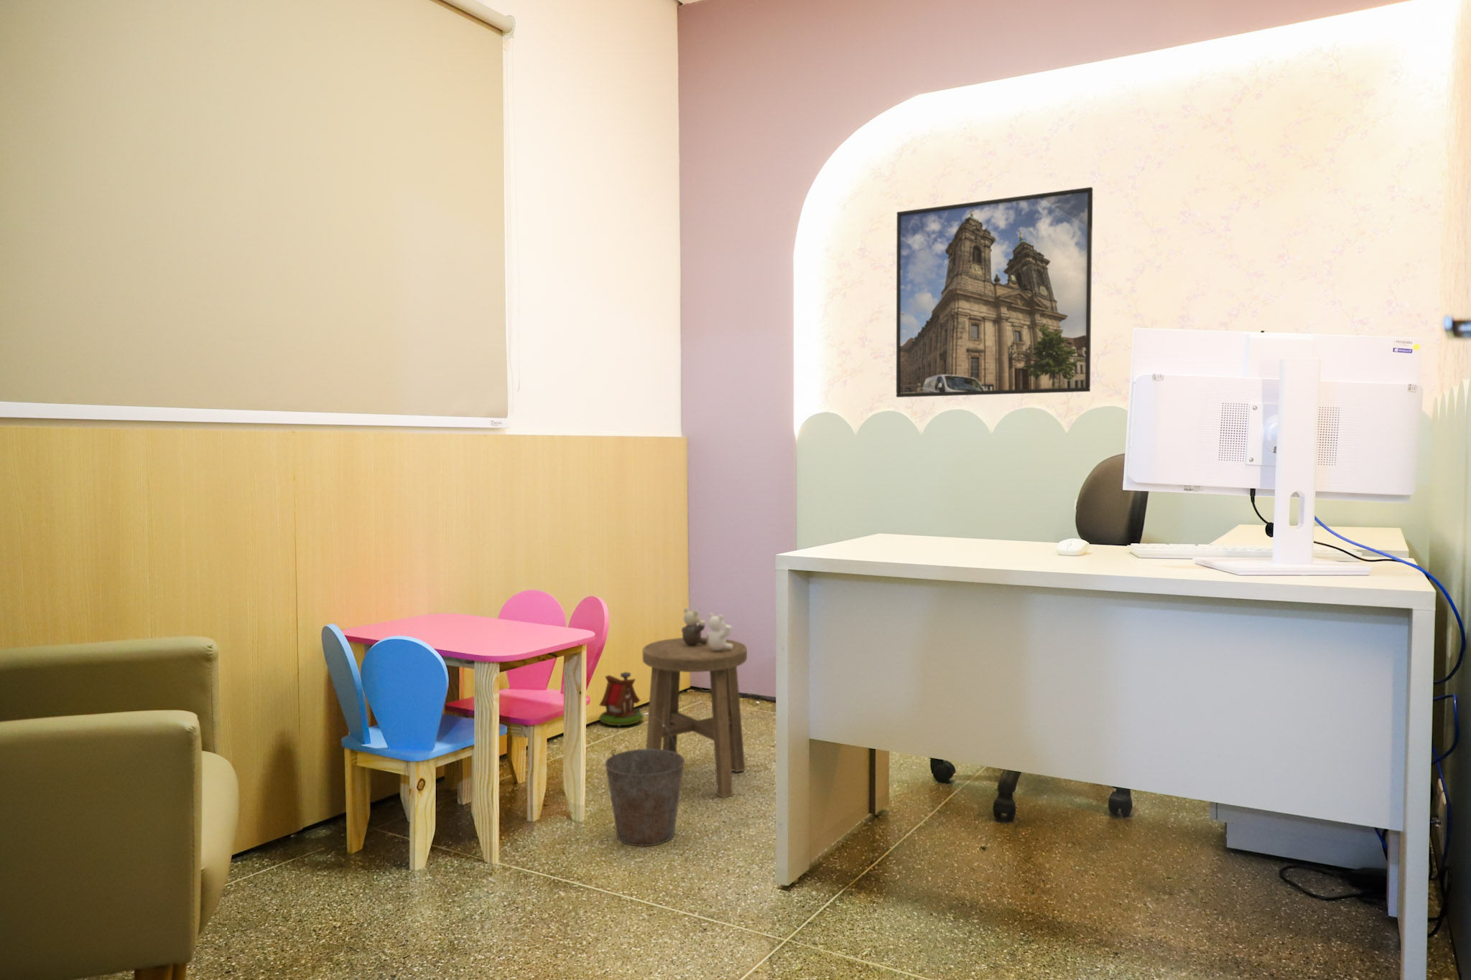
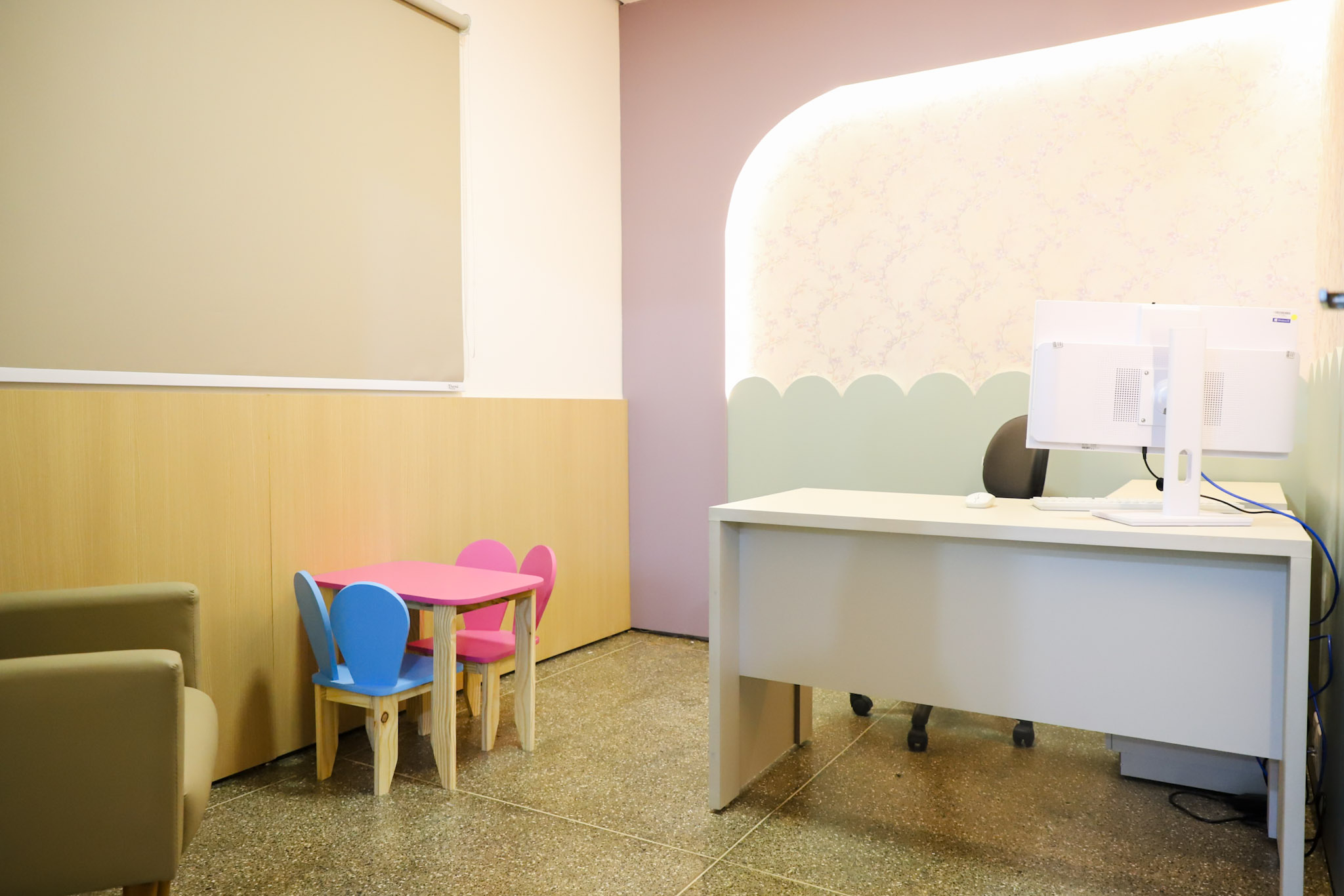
- teddy bear [681,607,732,651]
- bucket [604,713,686,848]
- toy house [599,672,645,726]
- stool [642,637,748,798]
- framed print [895,187,1093,398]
